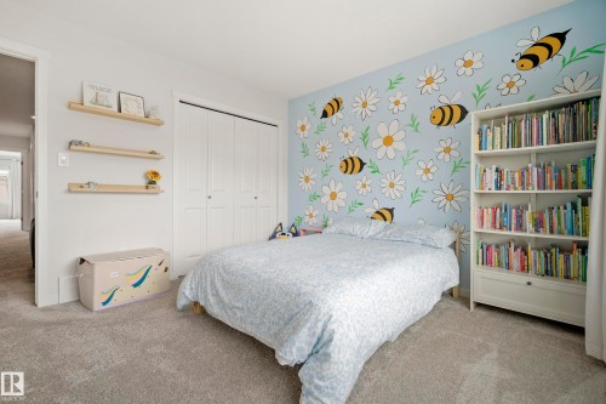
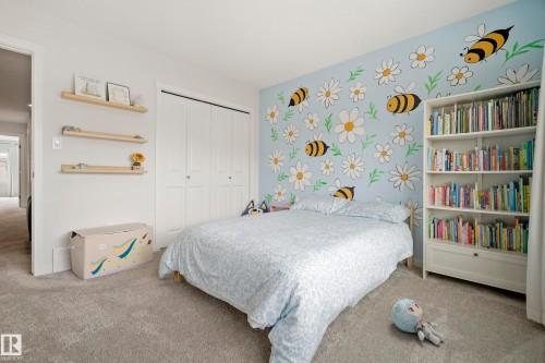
+ plush toy [390,298,445,346]
